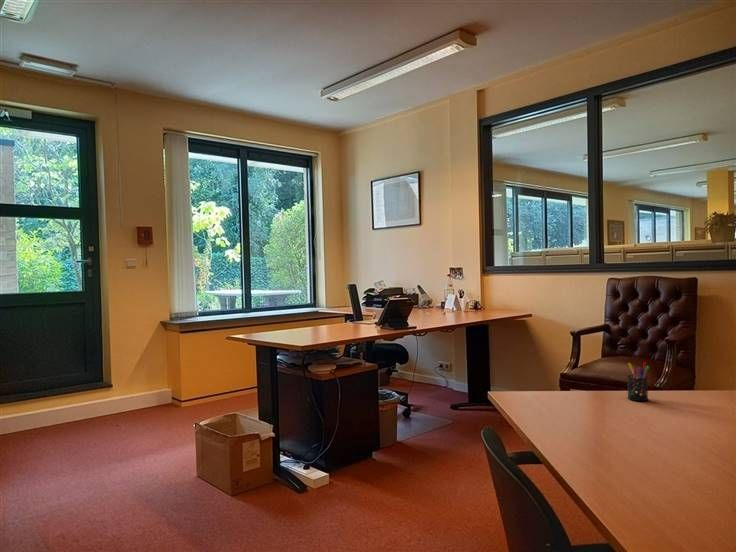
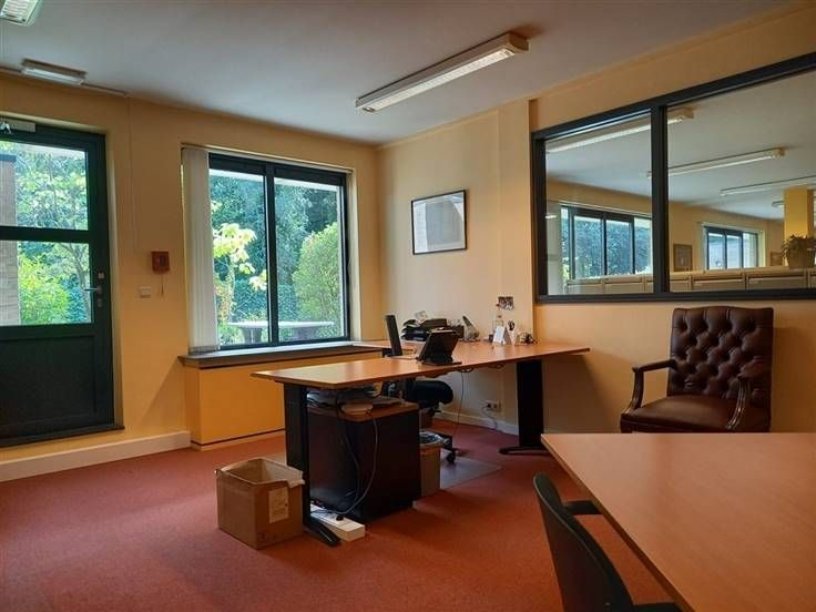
- pen holder [626,361,650,402]
